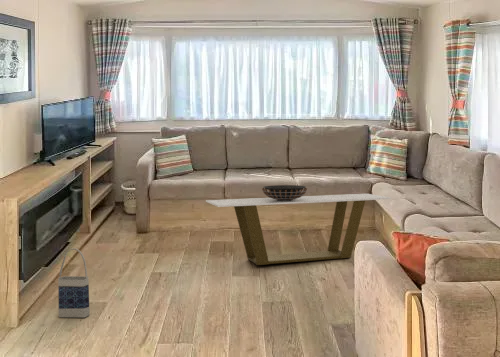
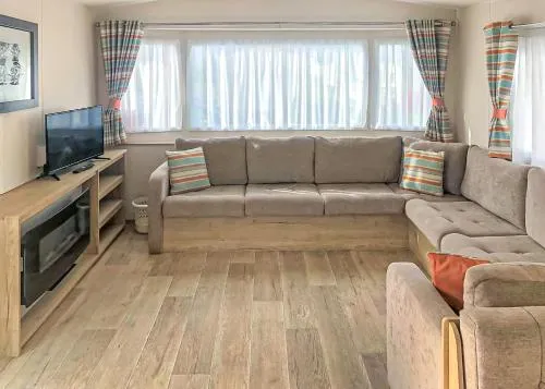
- decorative bowl [261,184,308,201]
- bag [57,247,91,318]
- coffee table [205,193,392,266]
